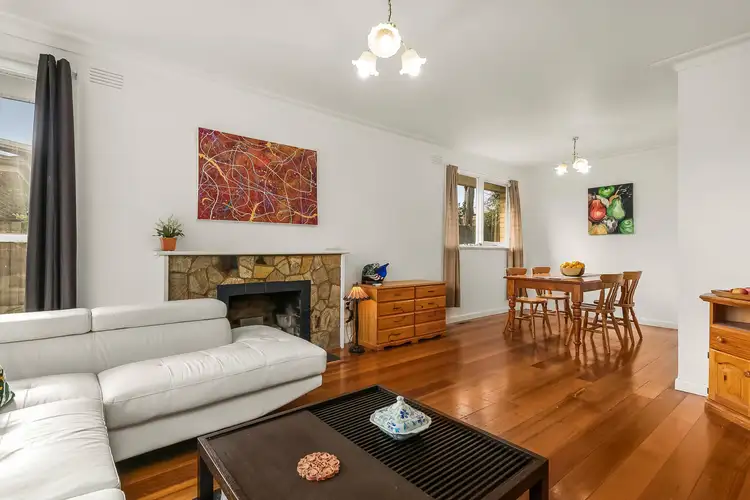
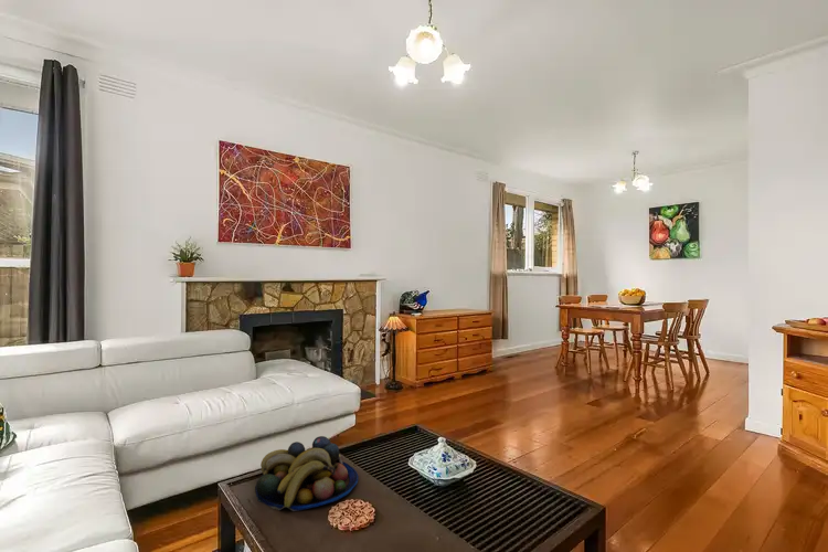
+ fruit bowl [254,435,360,512]
